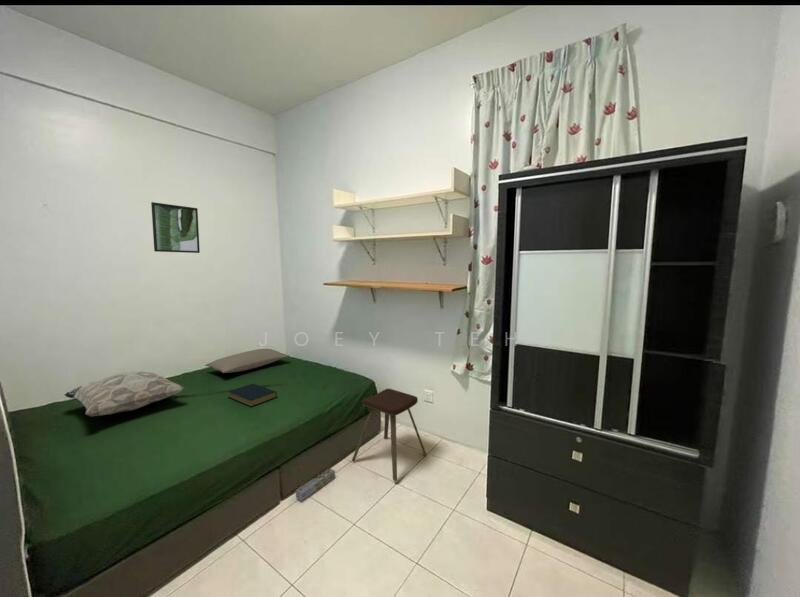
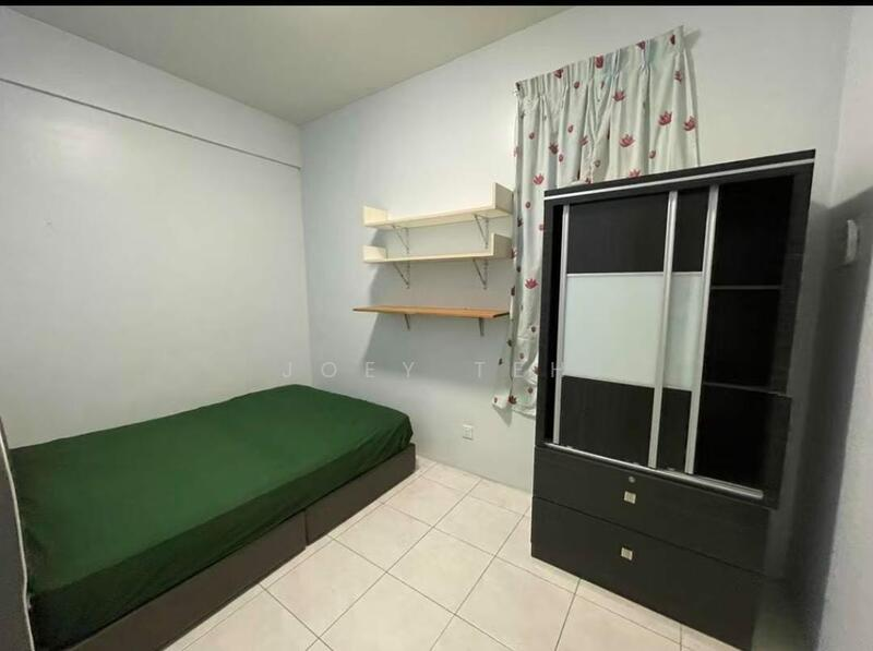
- music stool [351,388,427,482]
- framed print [150,201,201,254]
- decorative pillow [64,371,185,417]
- pillow [204,348,290,374]
- hardback book [227,383,278,408]
- box [295,467,336,502]
